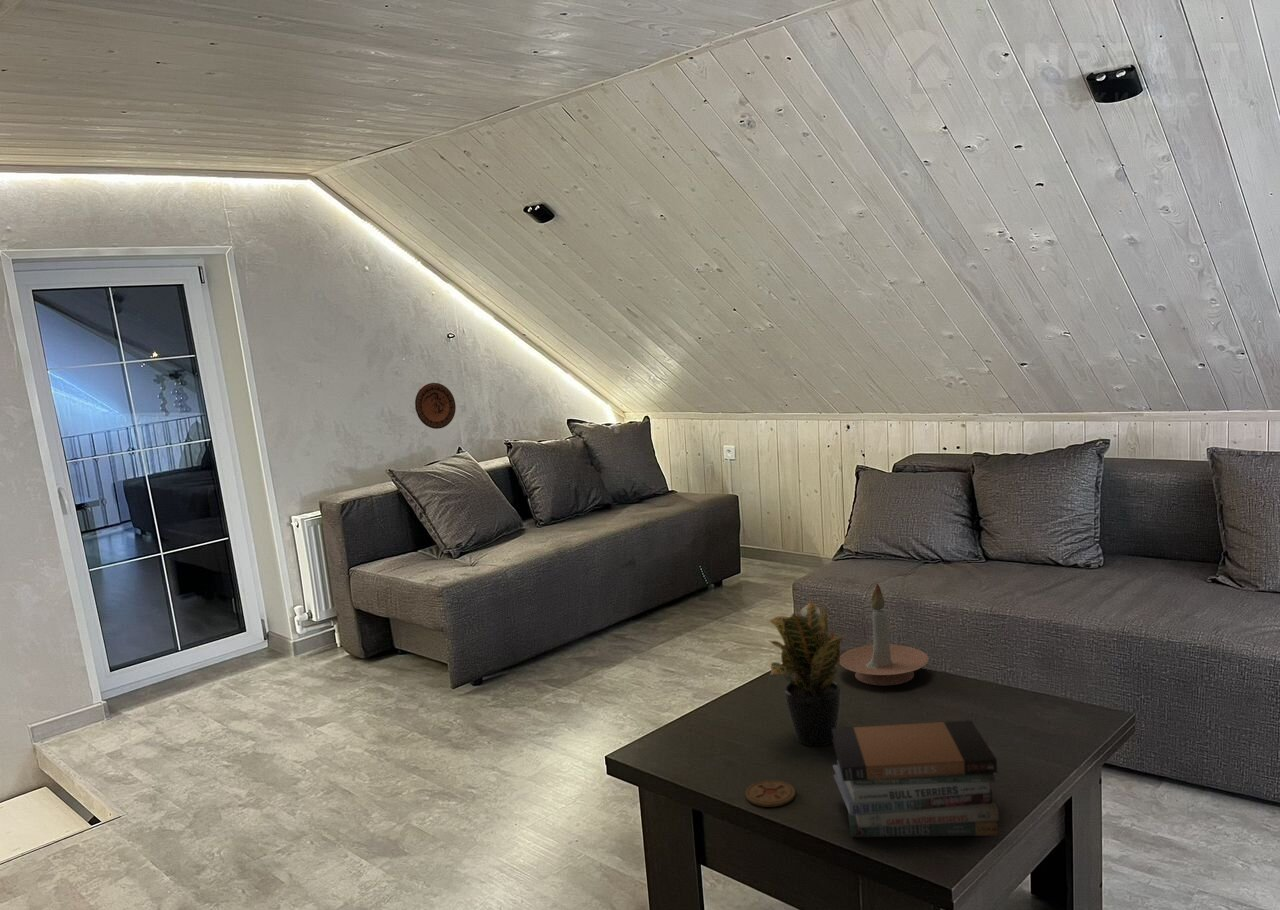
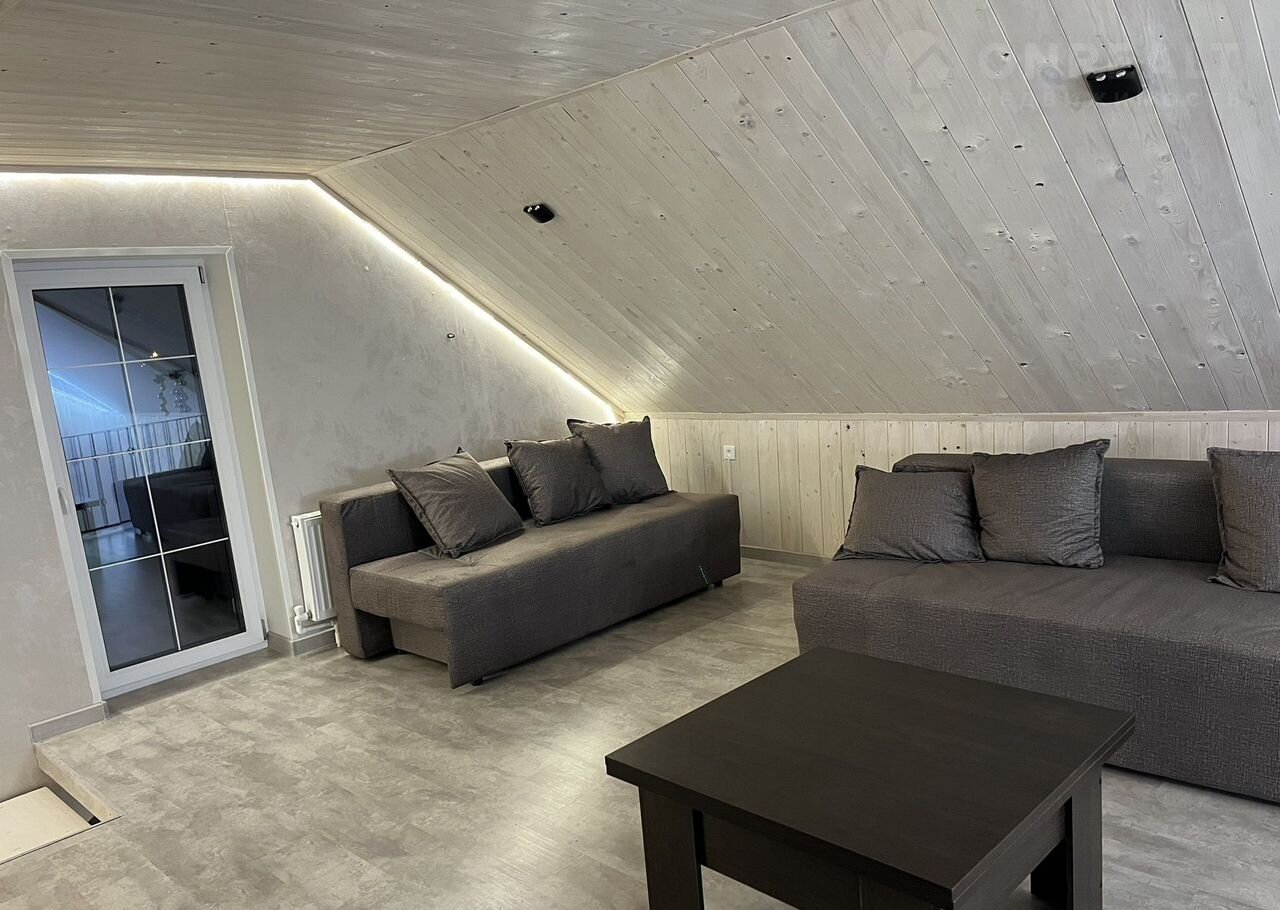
- decorative plate [414,382,457,430]
- coaster [745,779,796,808]
- book stack [832,719,1000,838]
- candle holder [839,583,930,686]
- potted plant [766,595,848,747]
